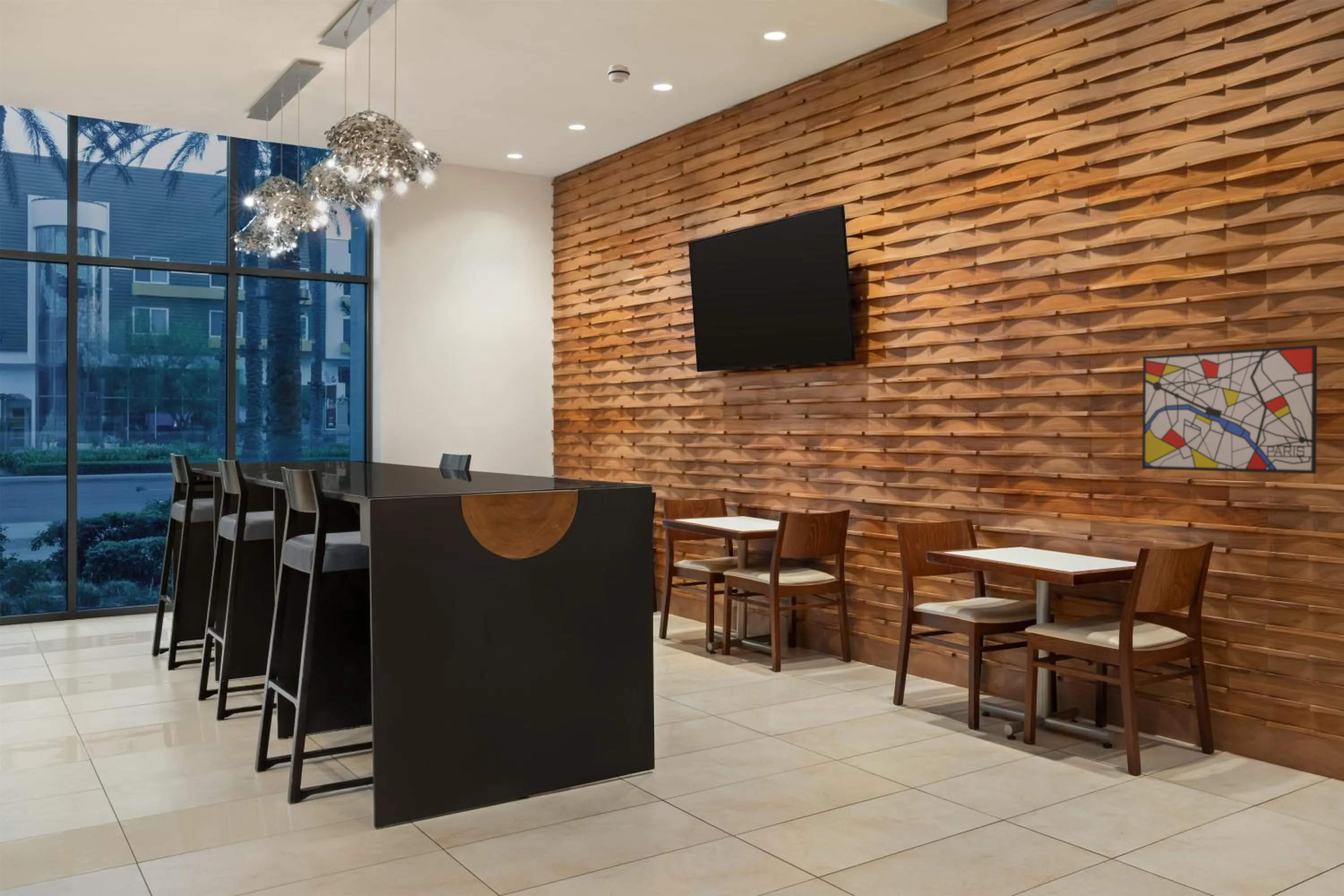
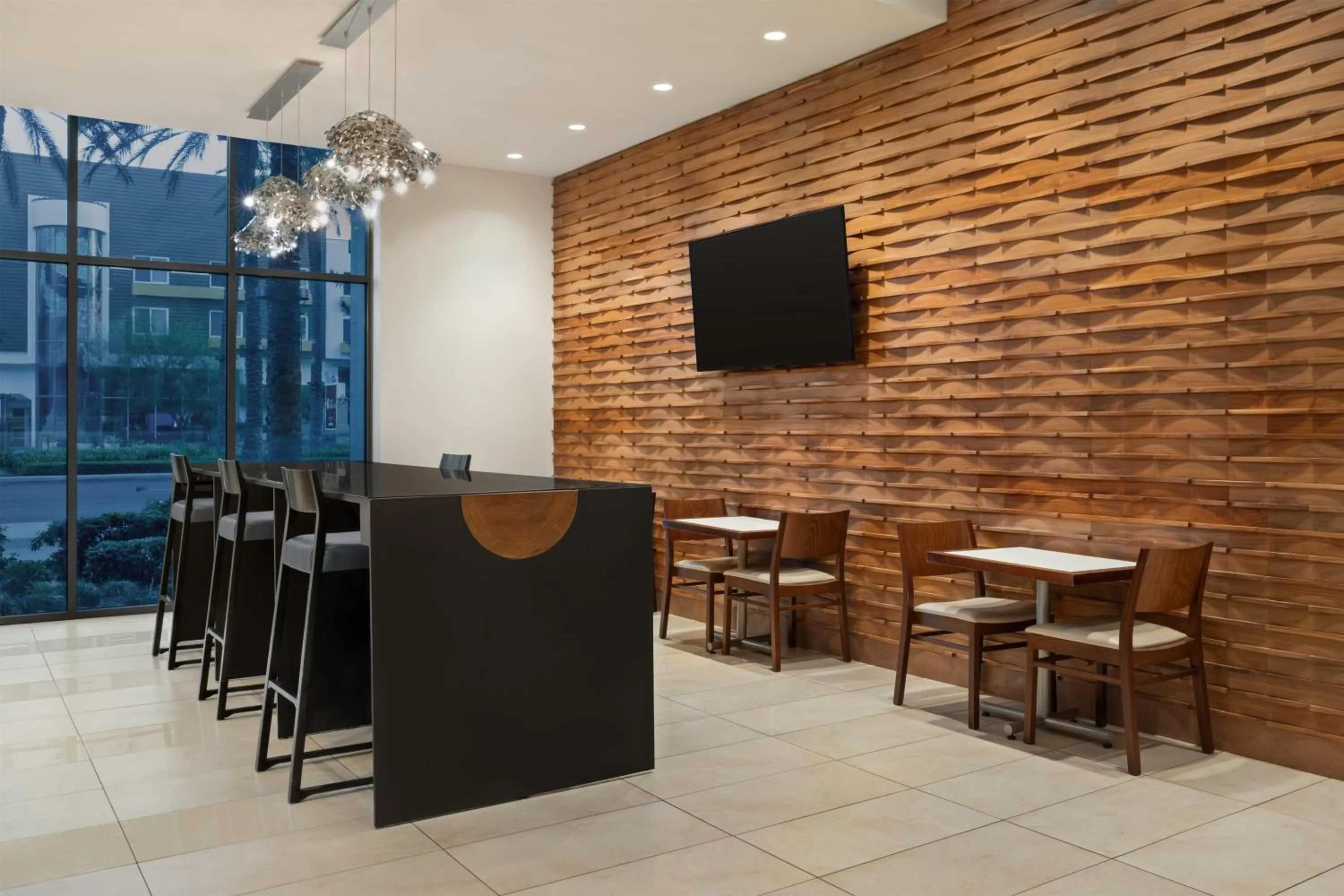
- smoke detector [607,64,631,84]
- wall art [1142,345,1318,474]
